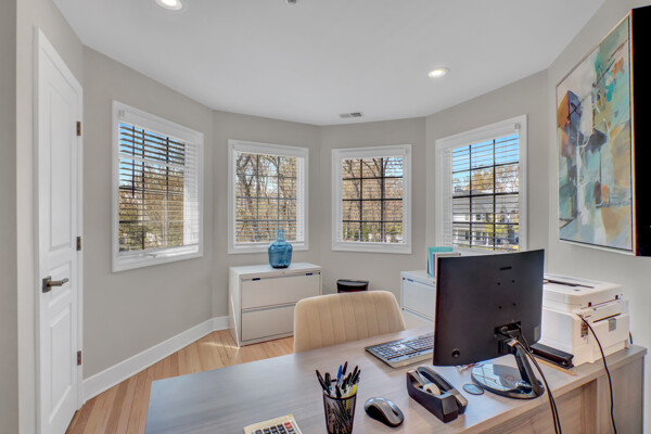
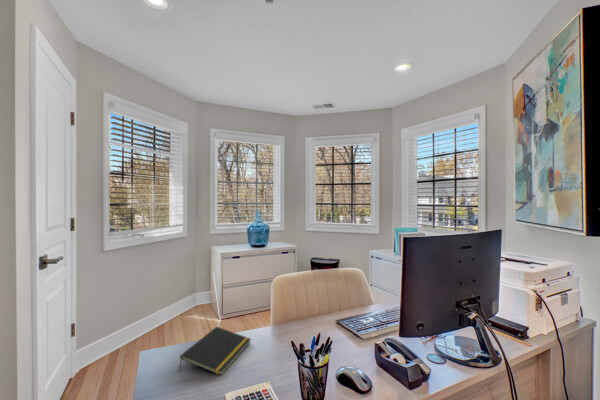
+ notepad [178,325,252,376]
